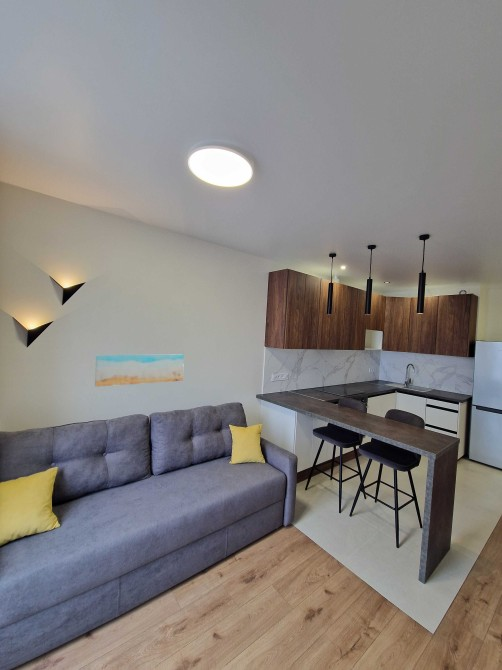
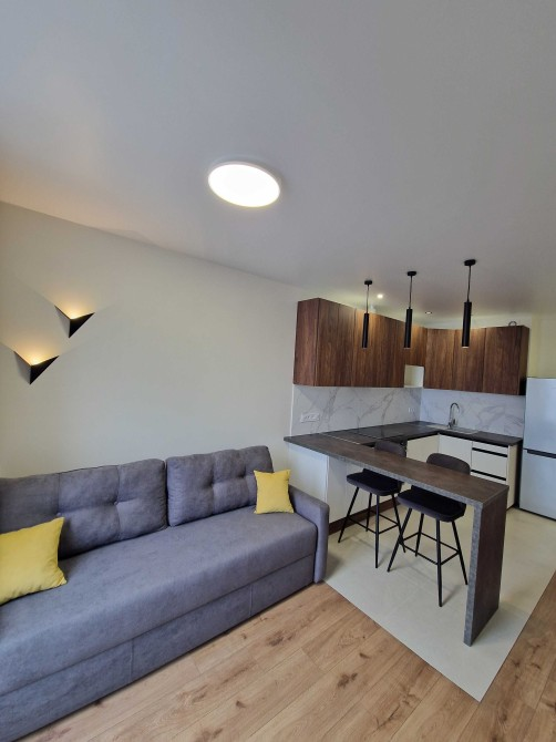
- wall art [94,353,185,388]
